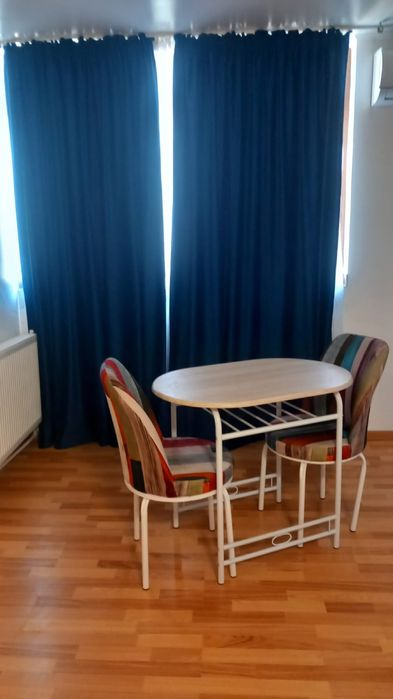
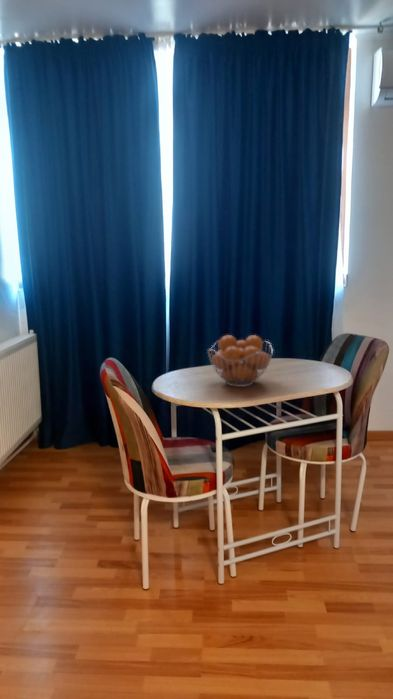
+ fruit basket [206,334,274,388]
